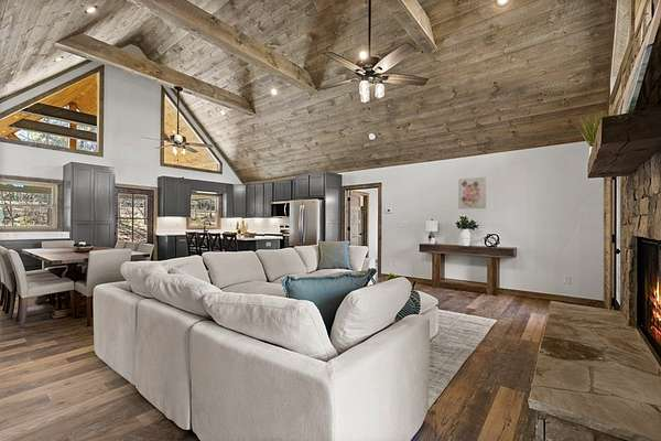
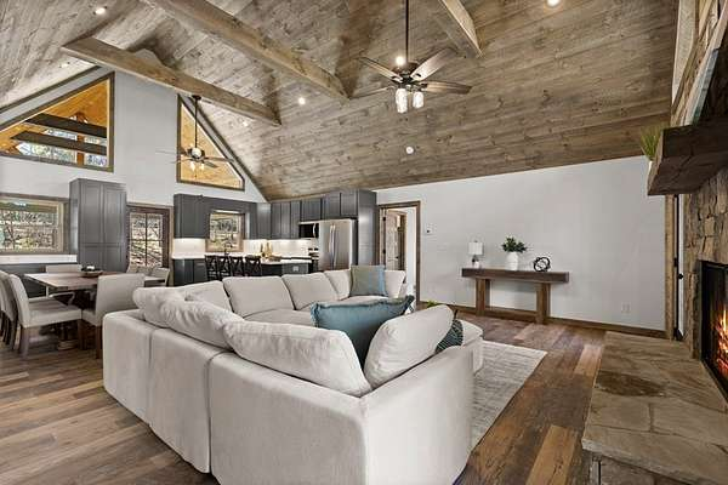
- wall art [457,175,487,209]
